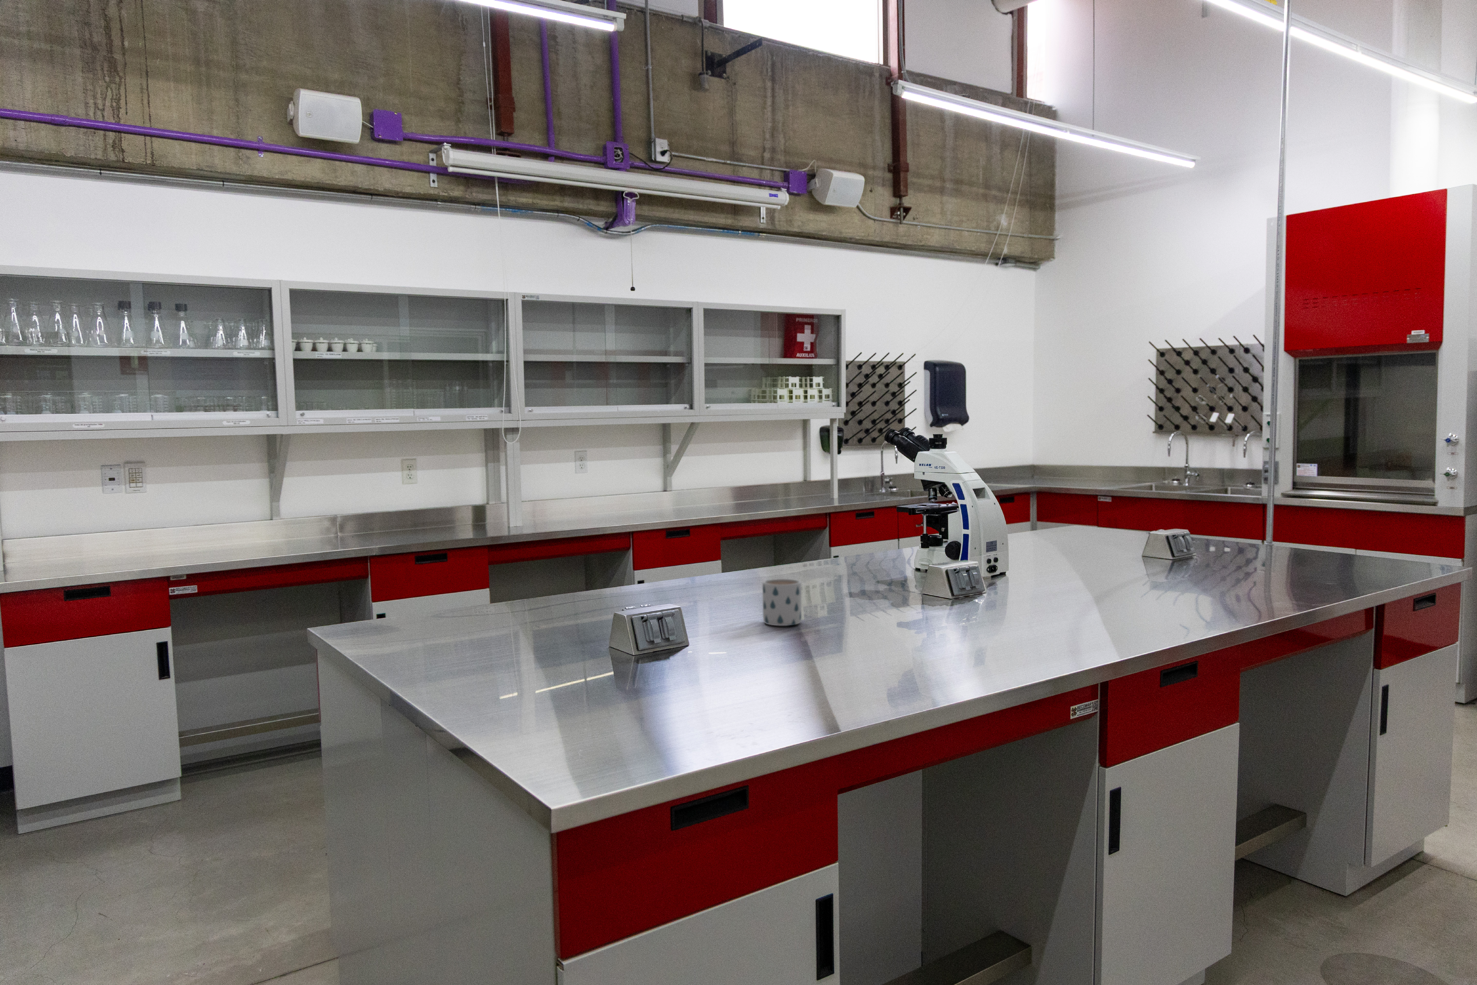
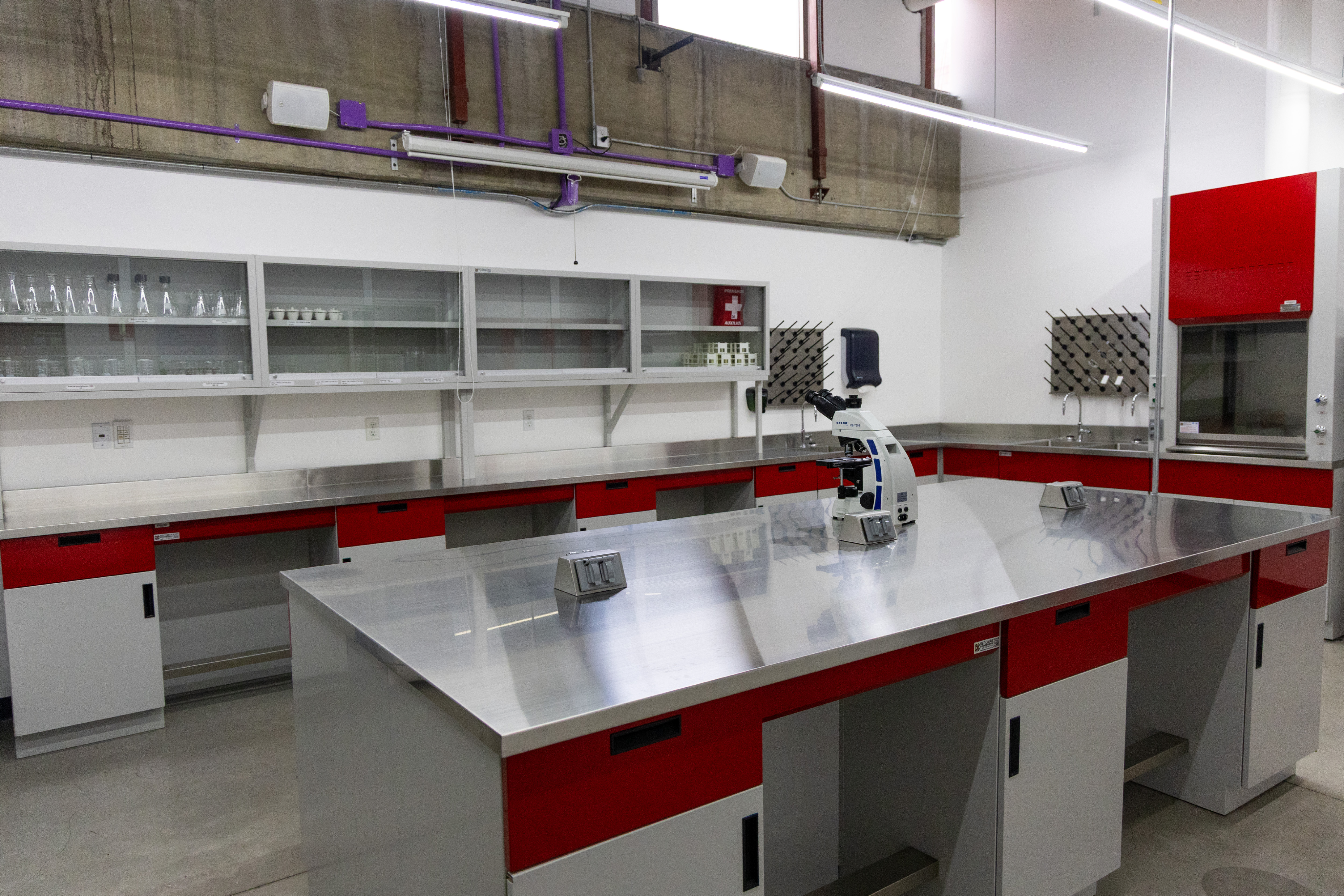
- mug [762,578,802,627]
